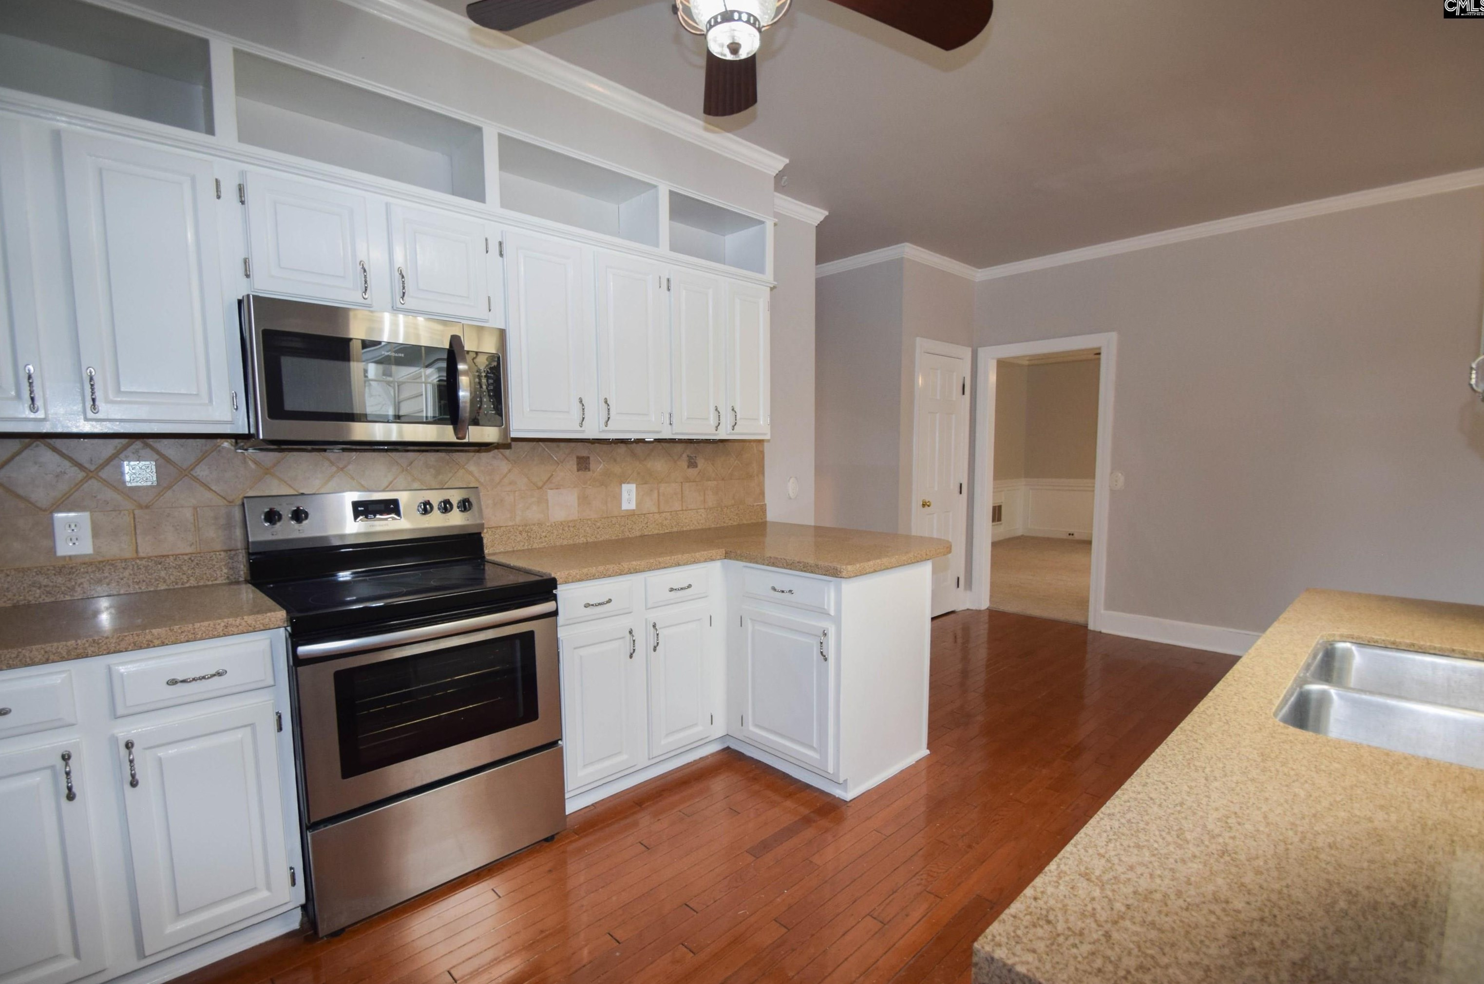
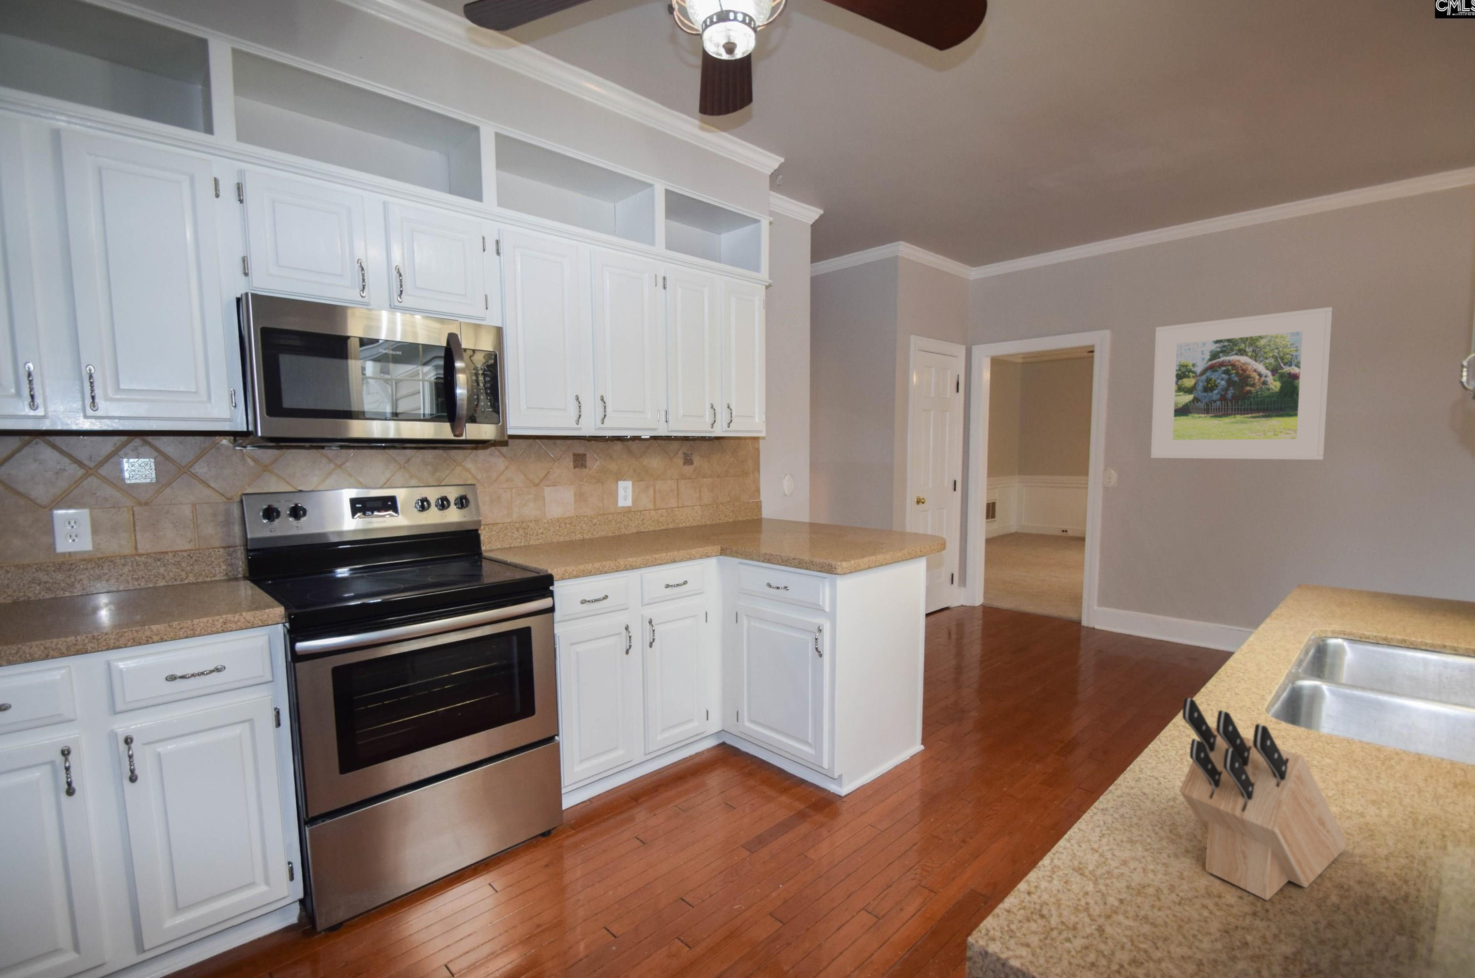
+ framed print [1151,307,1333,461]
+ knife block [1179,696,1347,901]
